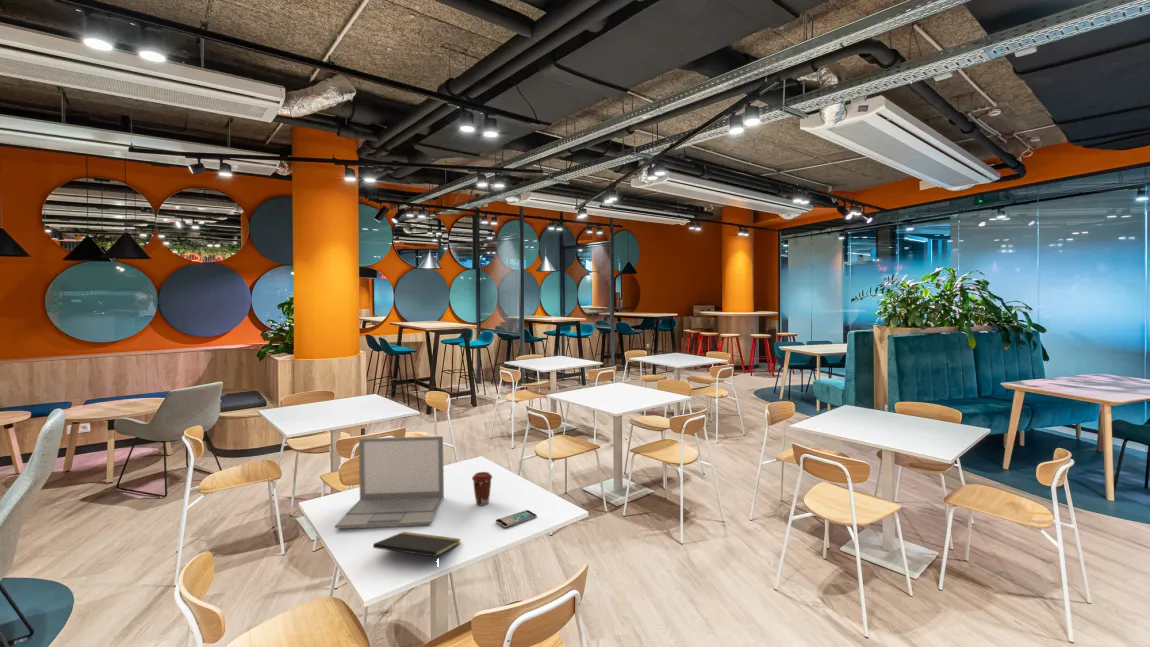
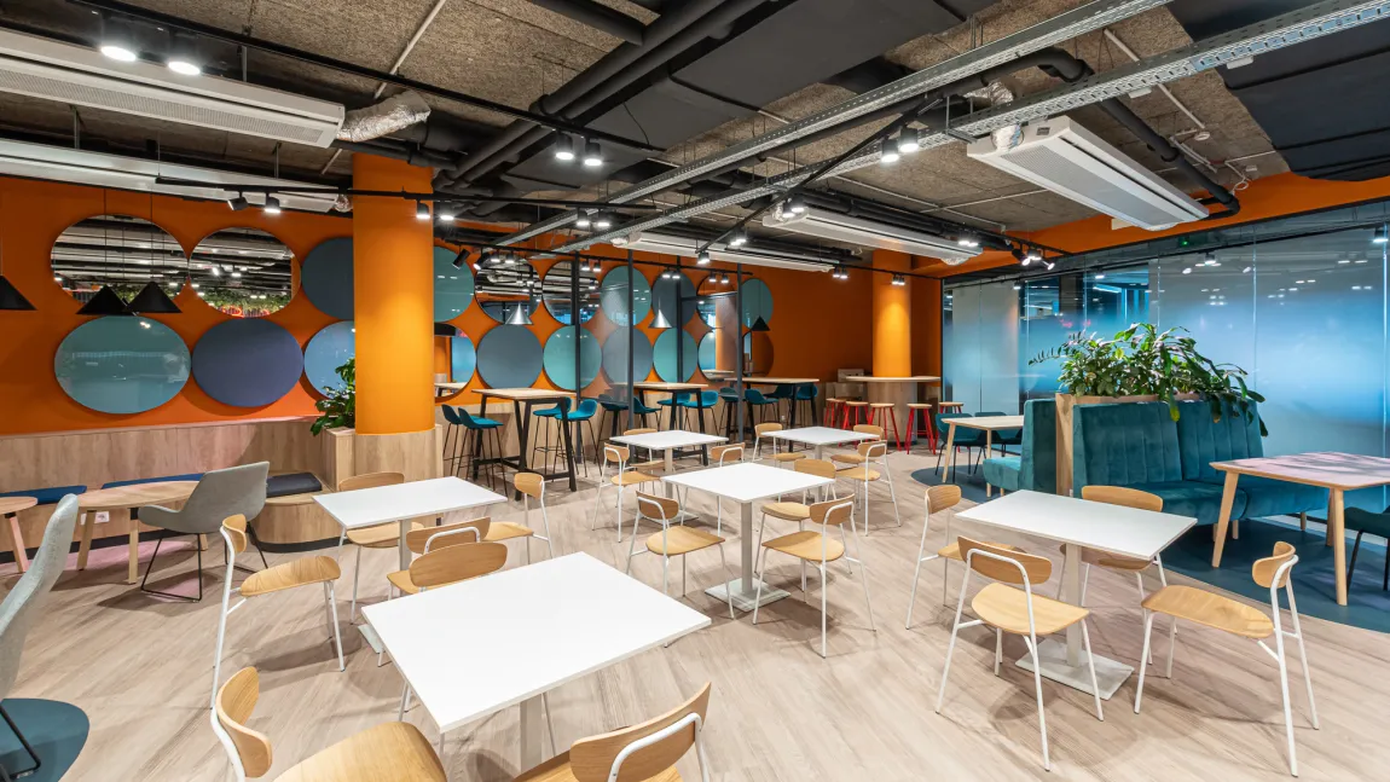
- smartphone [495,509,538,528]
- notepad [372,531,462,558]
- coffee cup [471,471,493,506]
- laptop [334,435,445,530]
